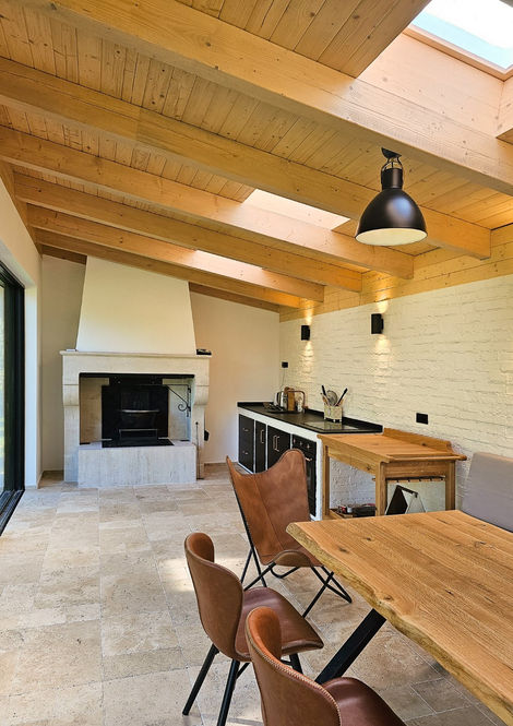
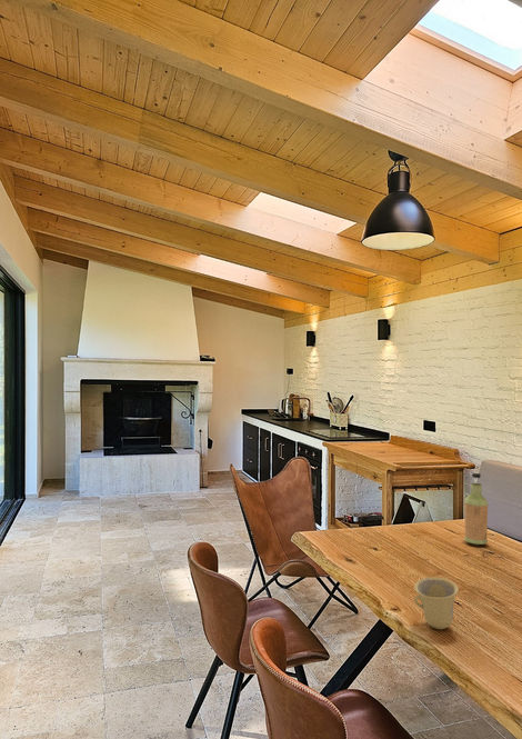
+ bottle [463,472,489,546]
+ cup [413,576,460,630]
